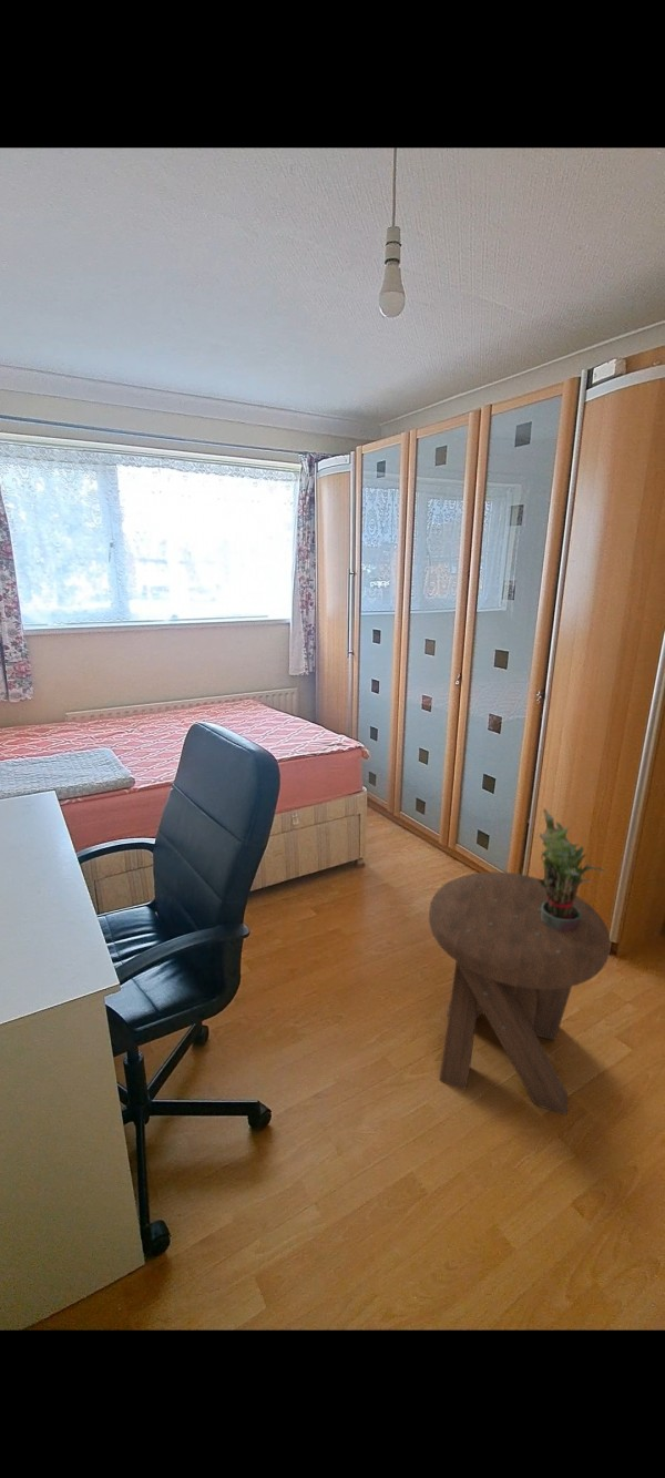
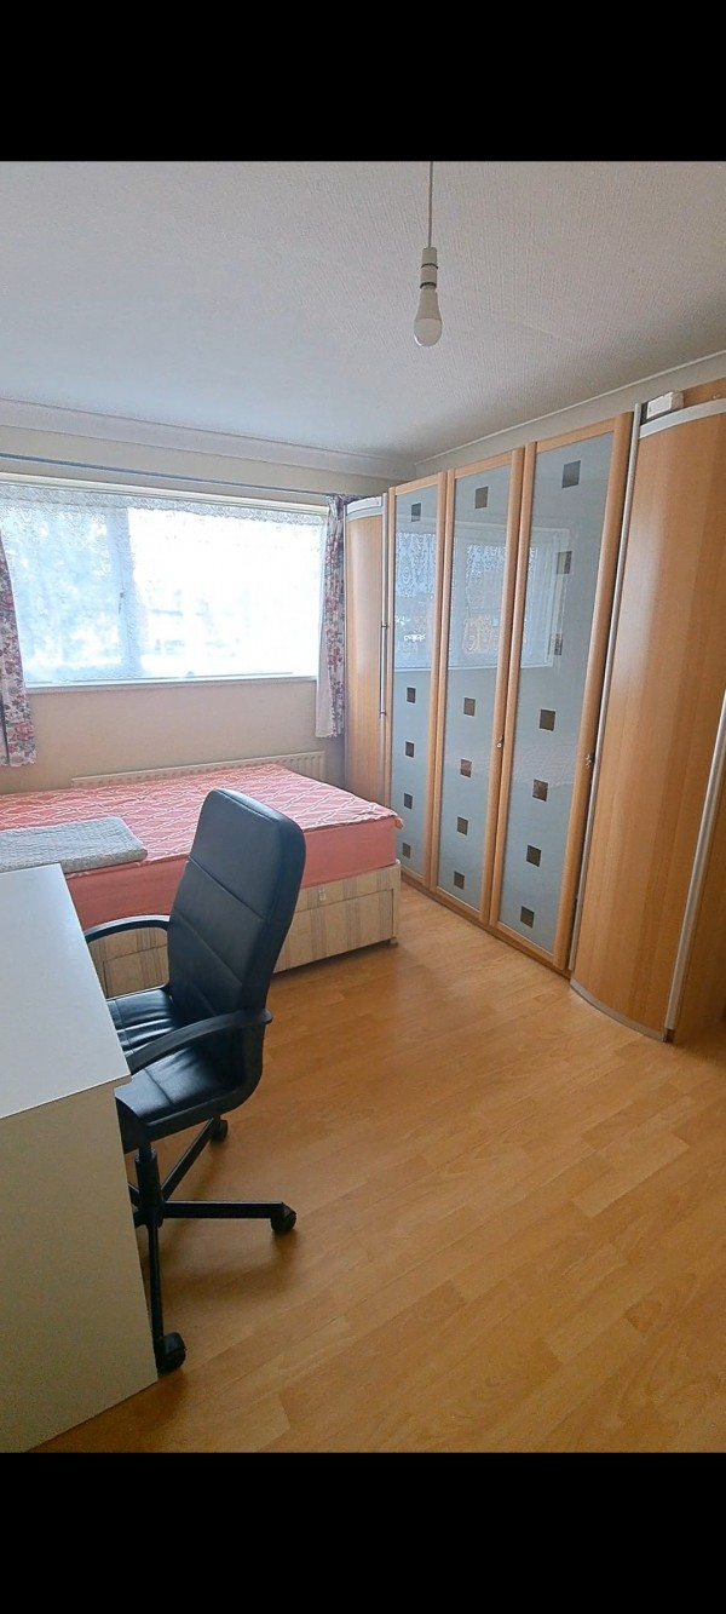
- potted plant [536,807,606,931]
- music stool [428,870,612,1117]
